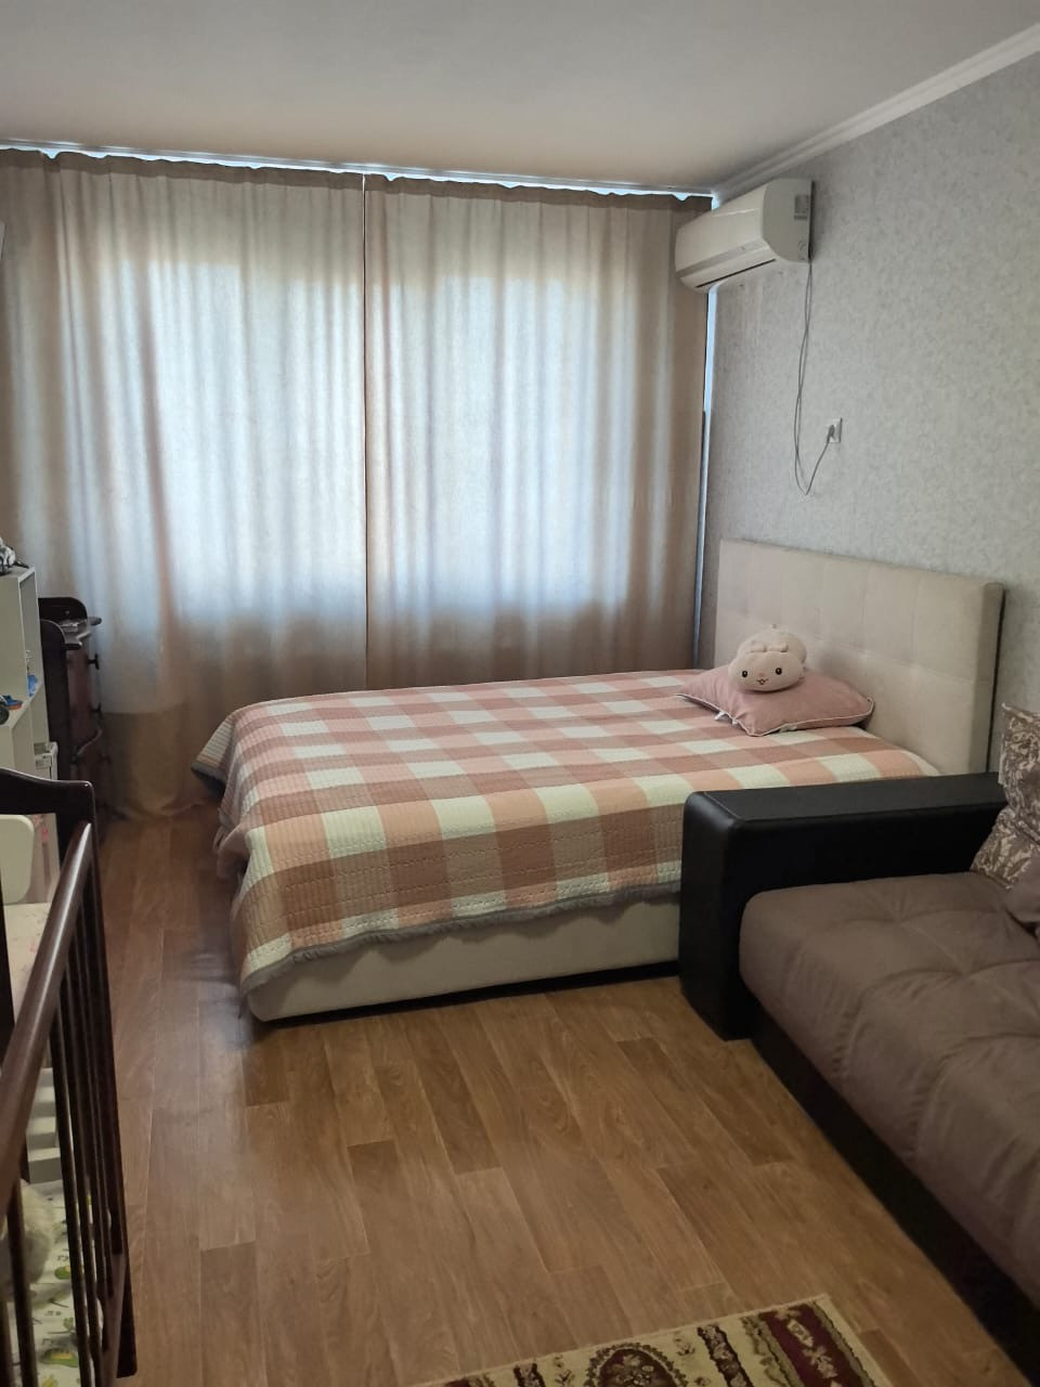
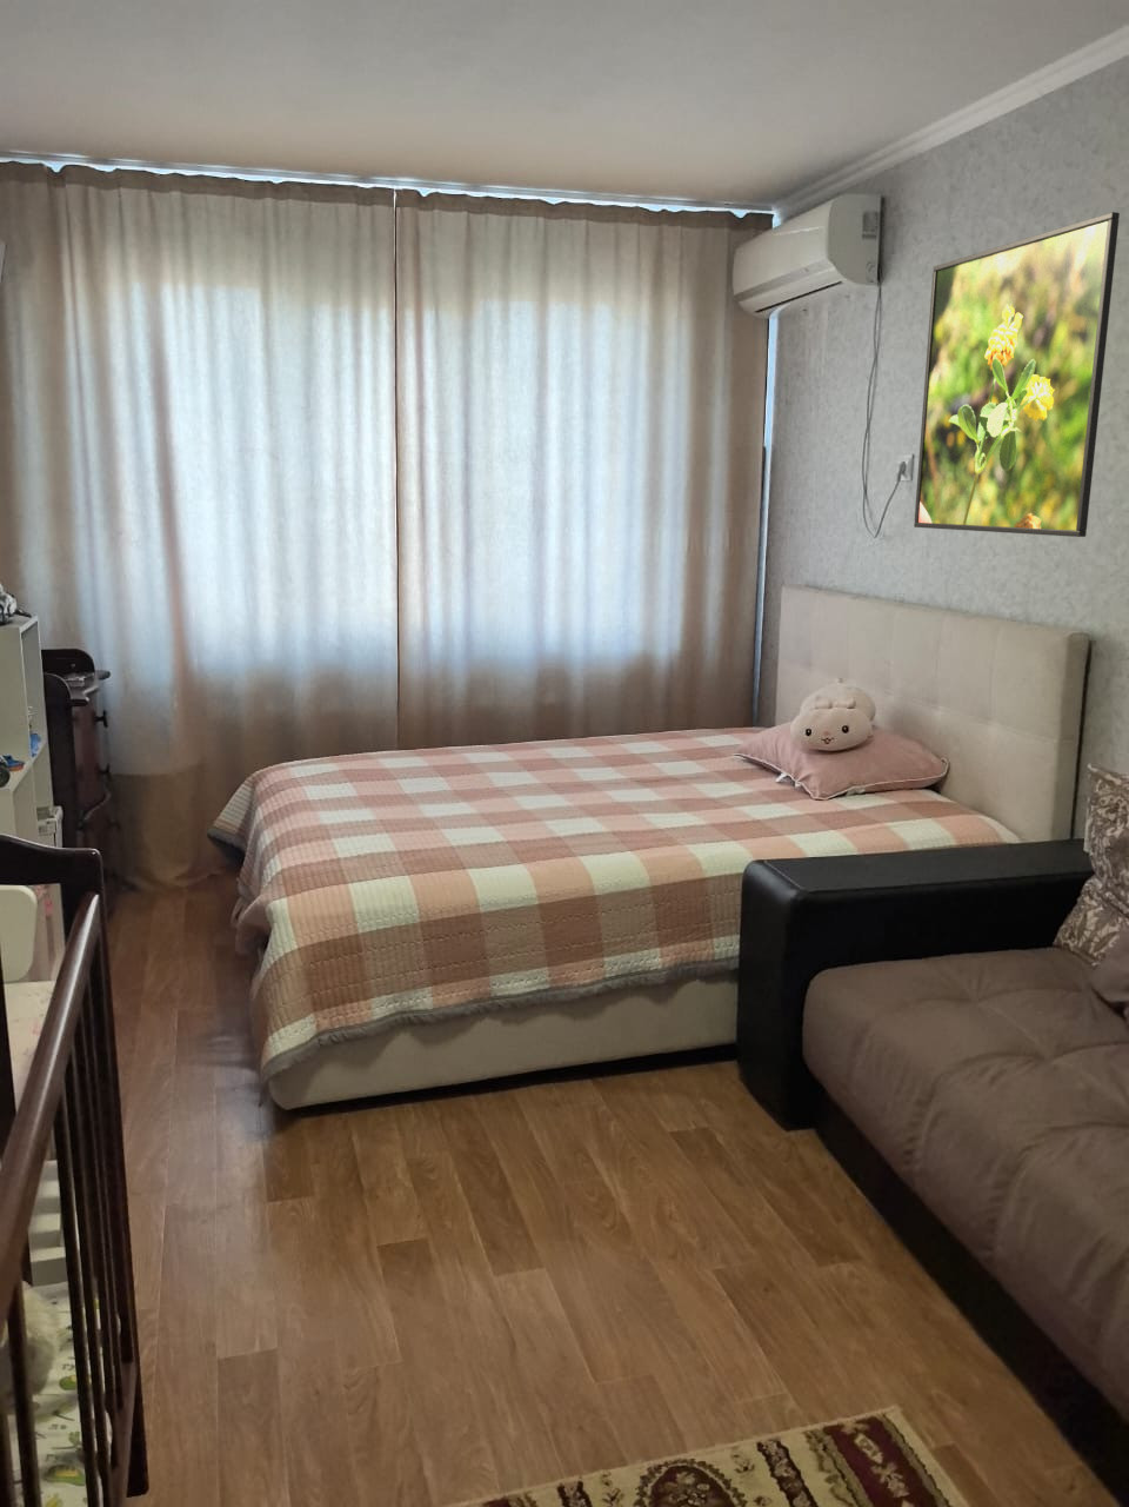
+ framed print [913,211,1121,538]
